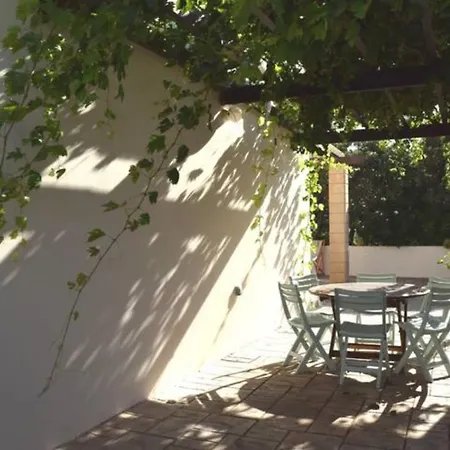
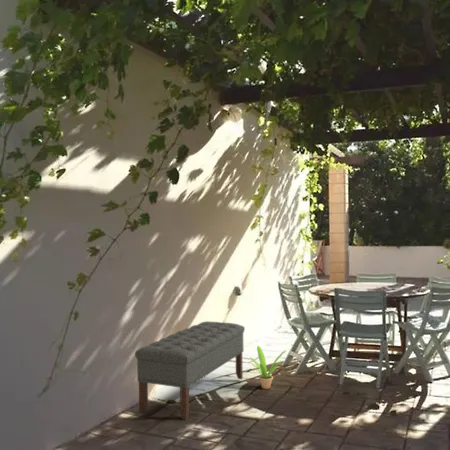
+ potted plant [249,345,287,390]
+ bench [134,320,246,421]
